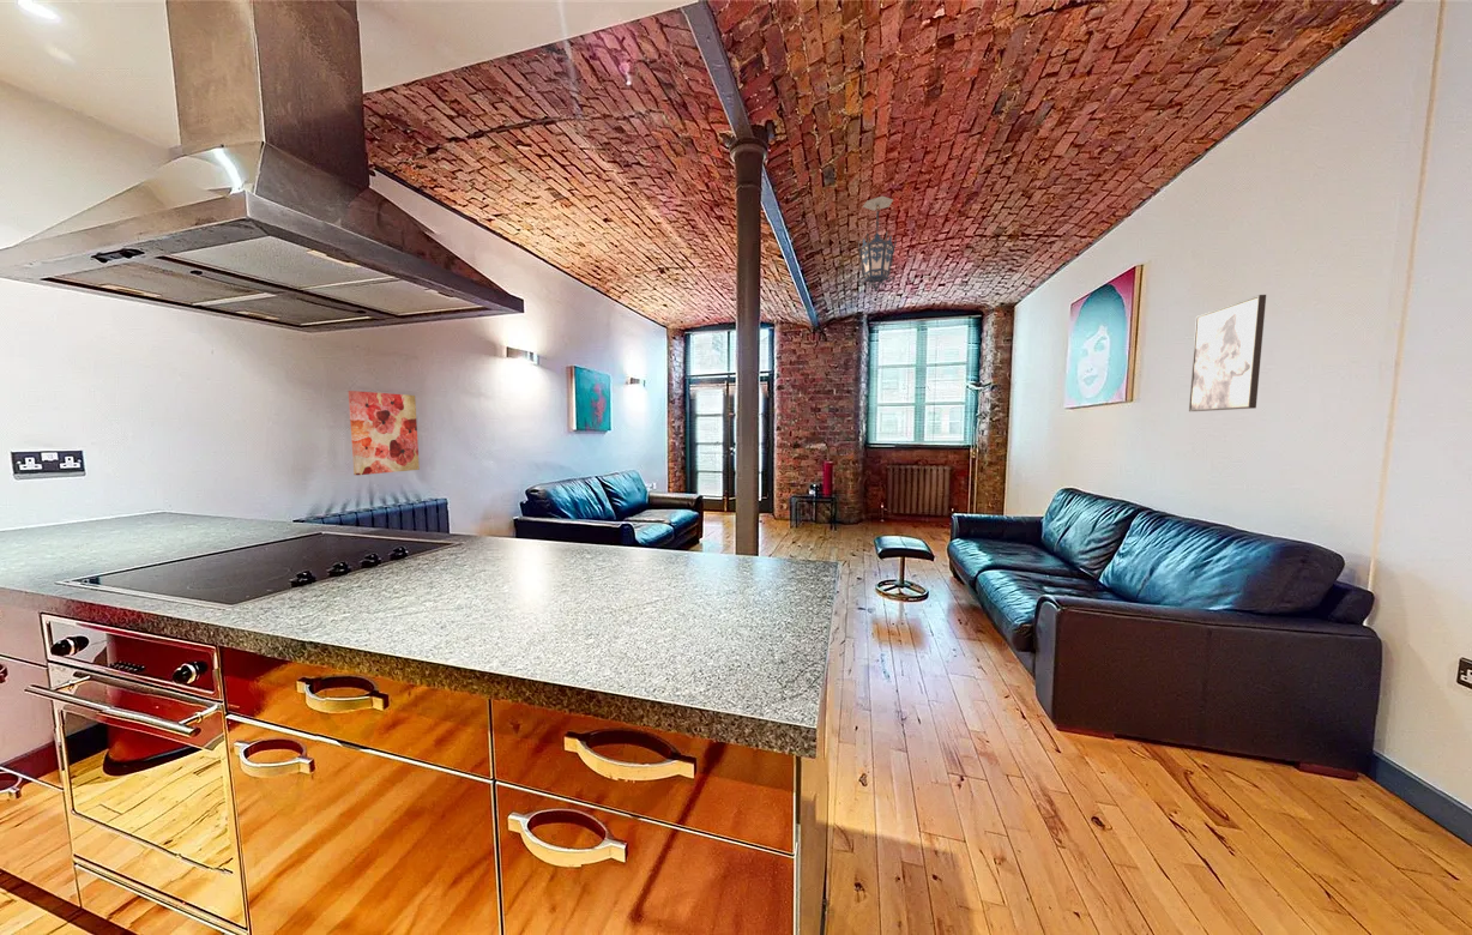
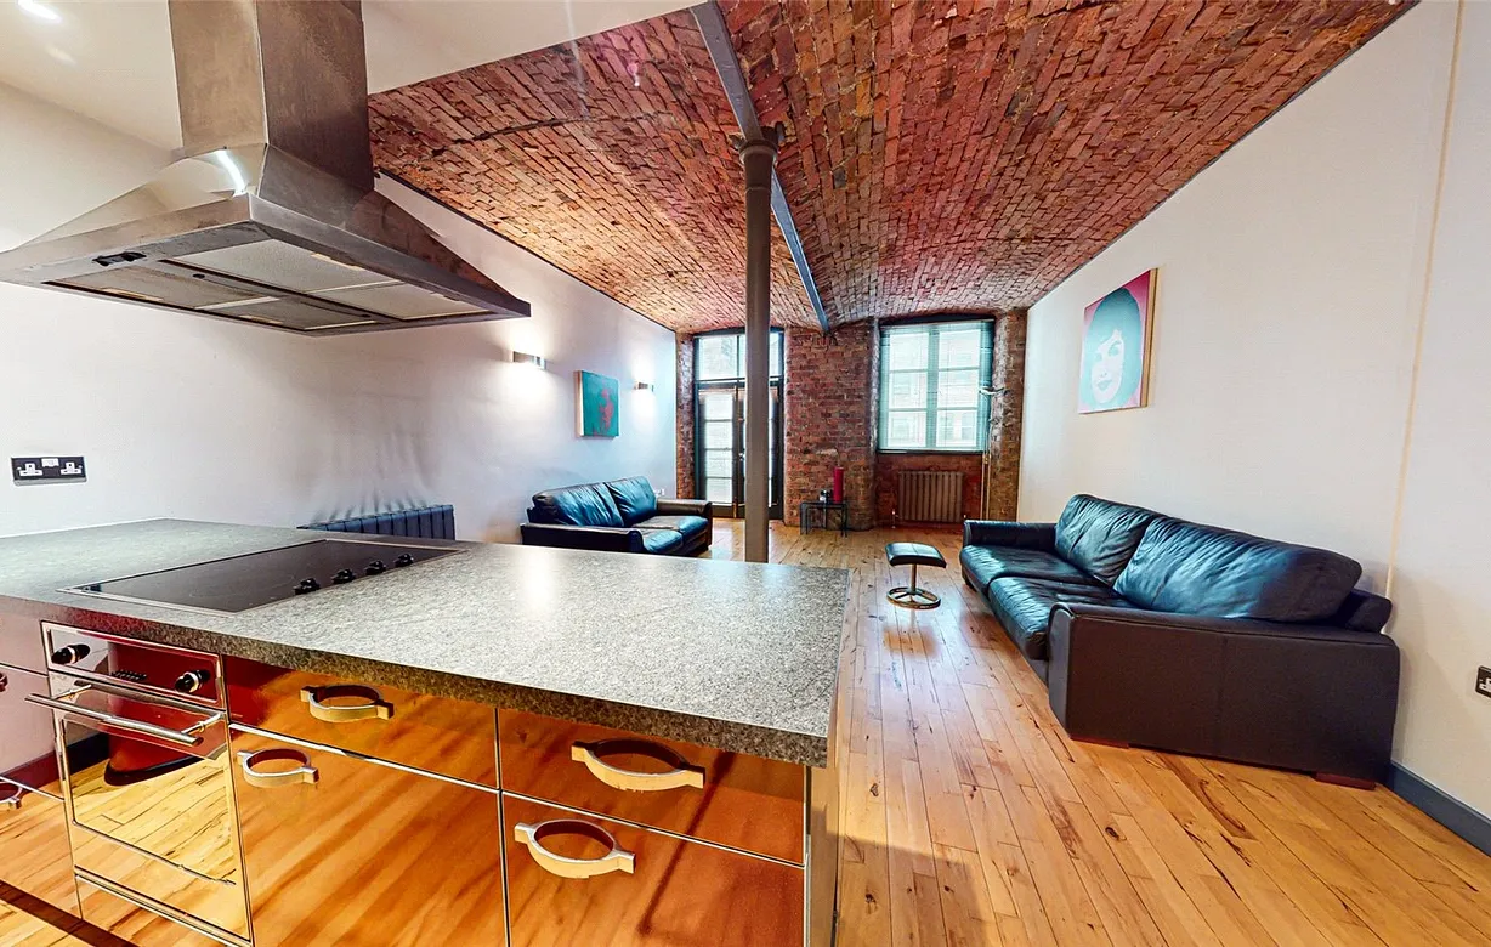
- hanging lantern [856,195,898,292]
- wall art [348,390,421,476]
- wall art [1188,294,1267,412]
